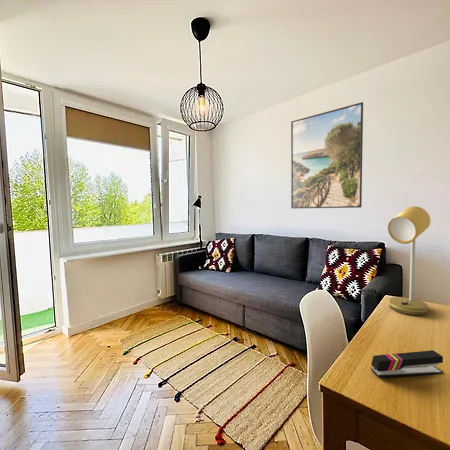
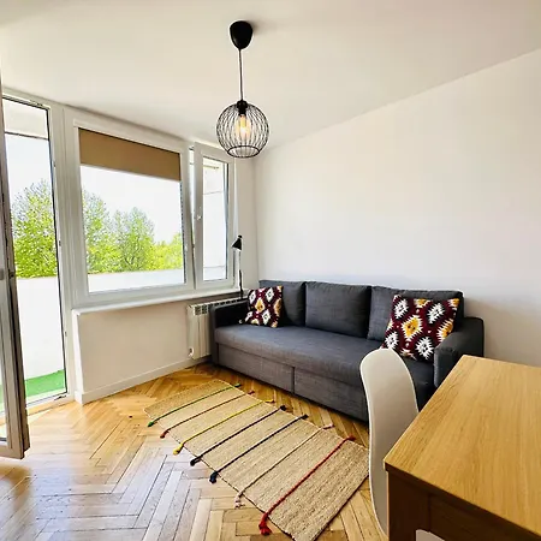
- desk lamp [387,205,431,316]
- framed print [290,101,364,209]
- stapler [370,350,444,379]
